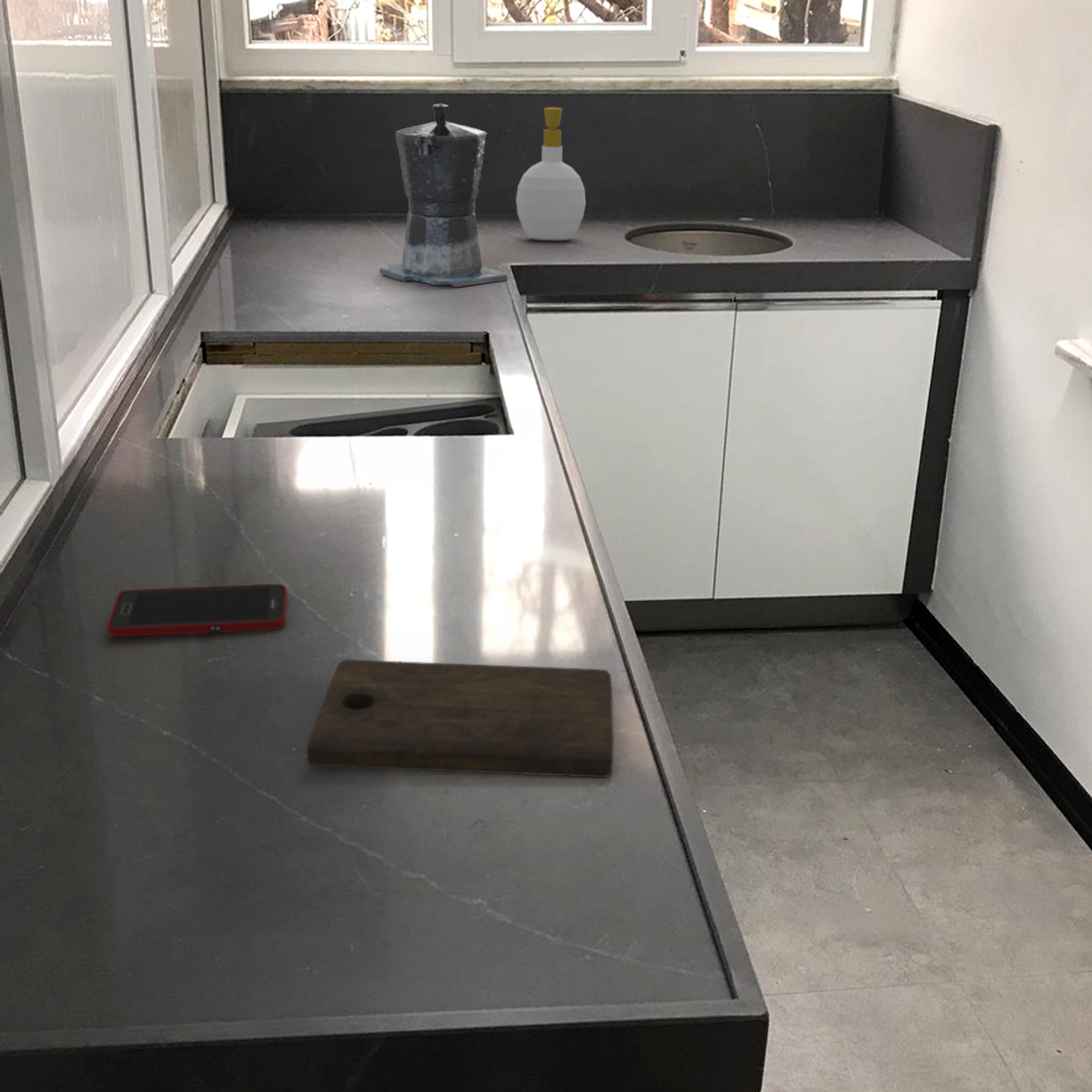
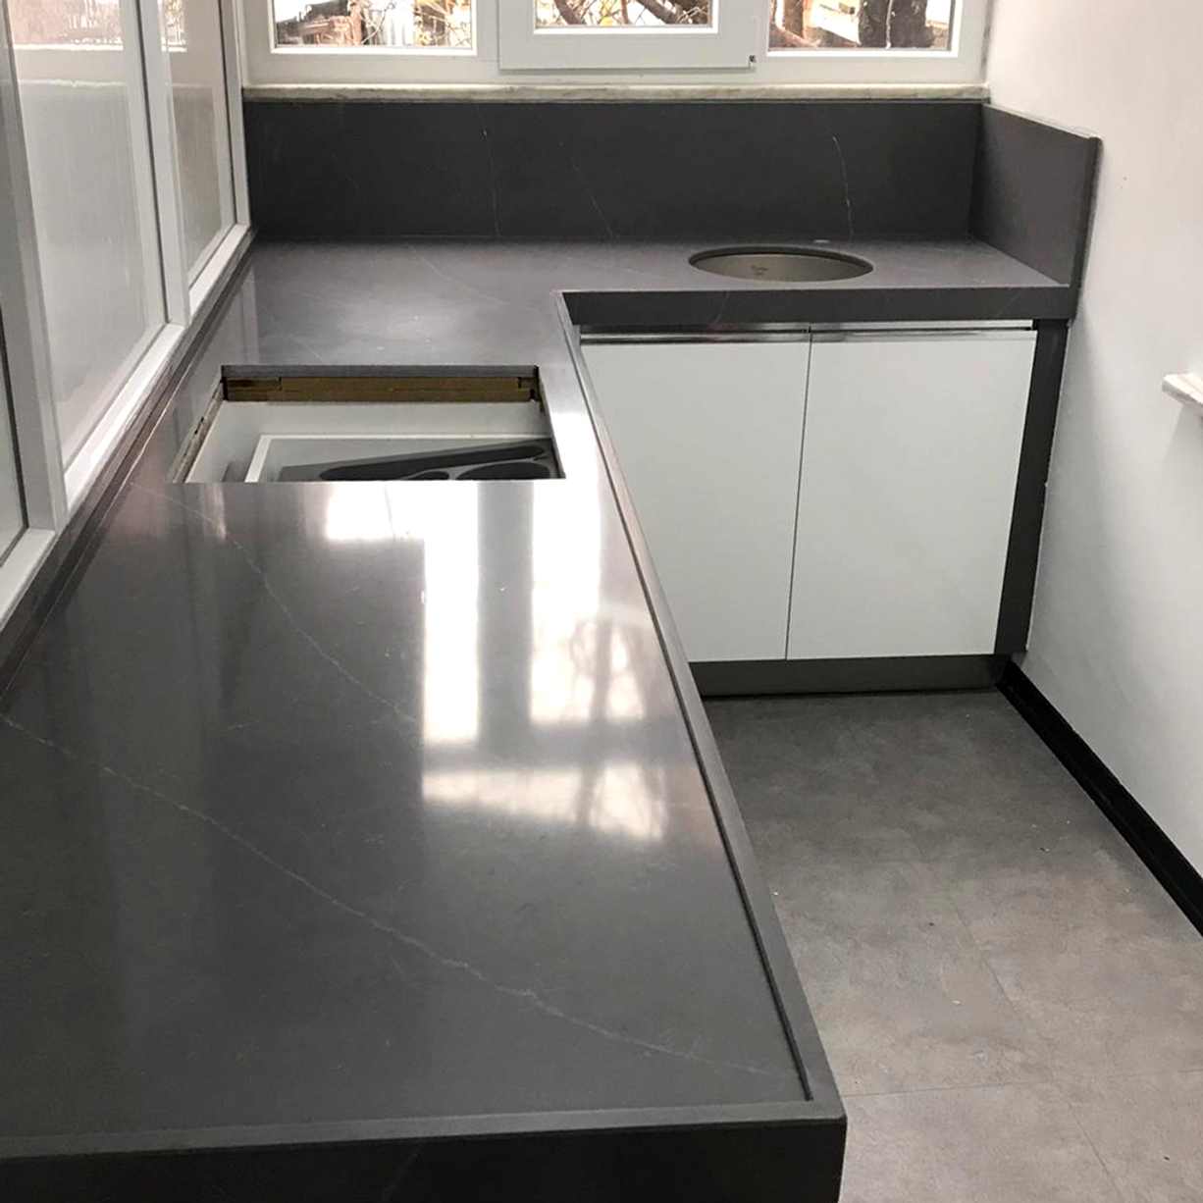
- coffee maker [379,102,509,288]
- soap bottle [515,106,587,241]
- cutting board [306,658,614,778]
- cell phone [106,583,289,638]
